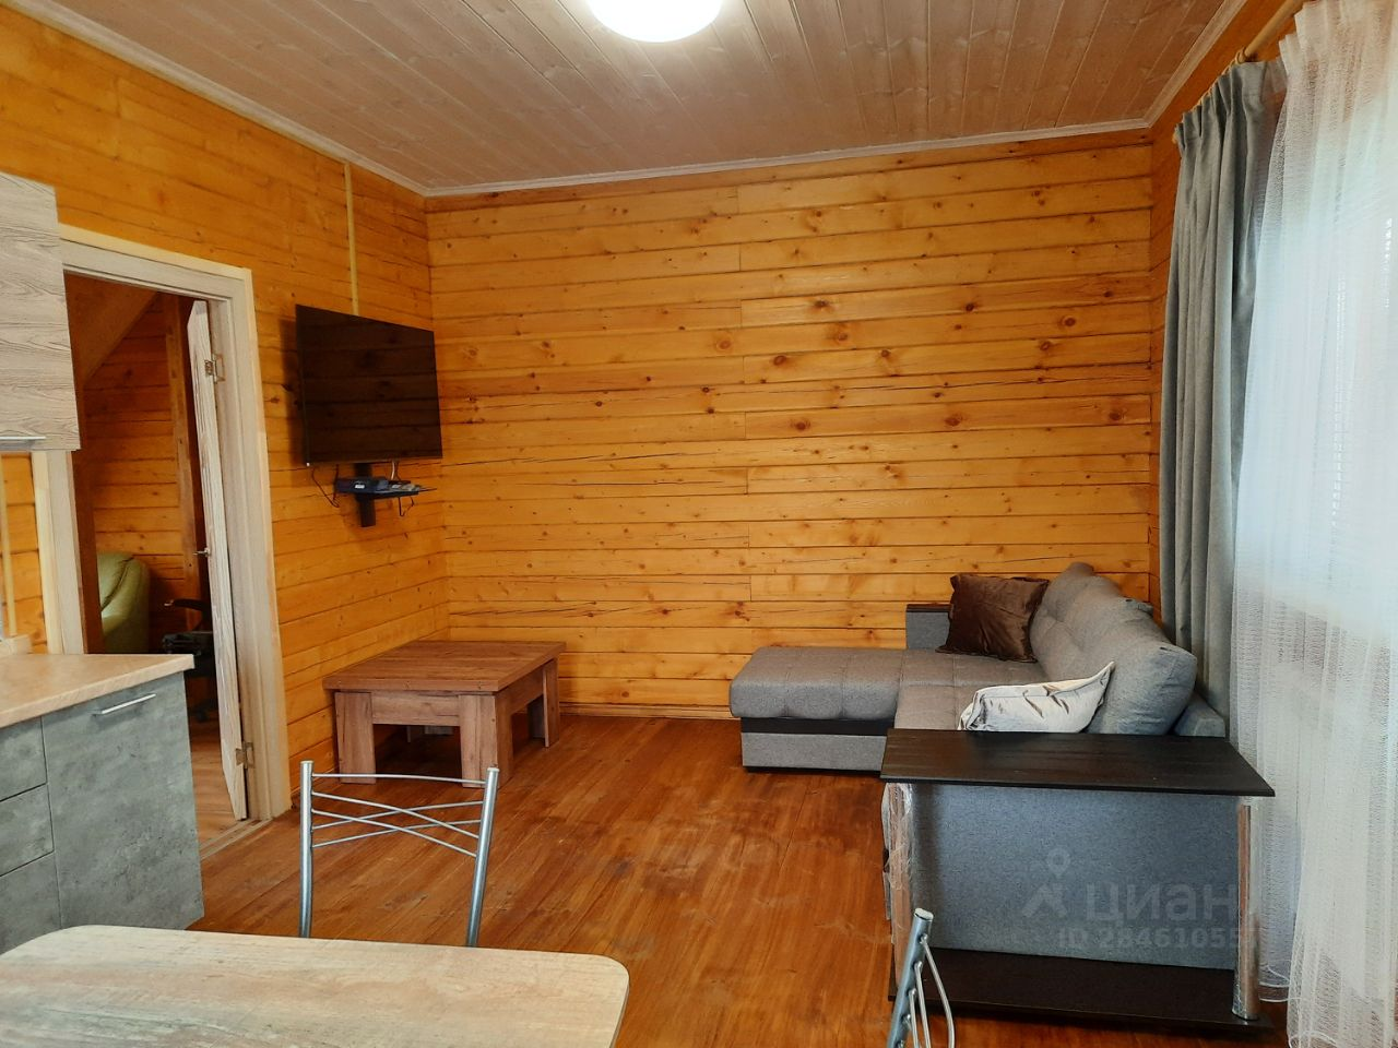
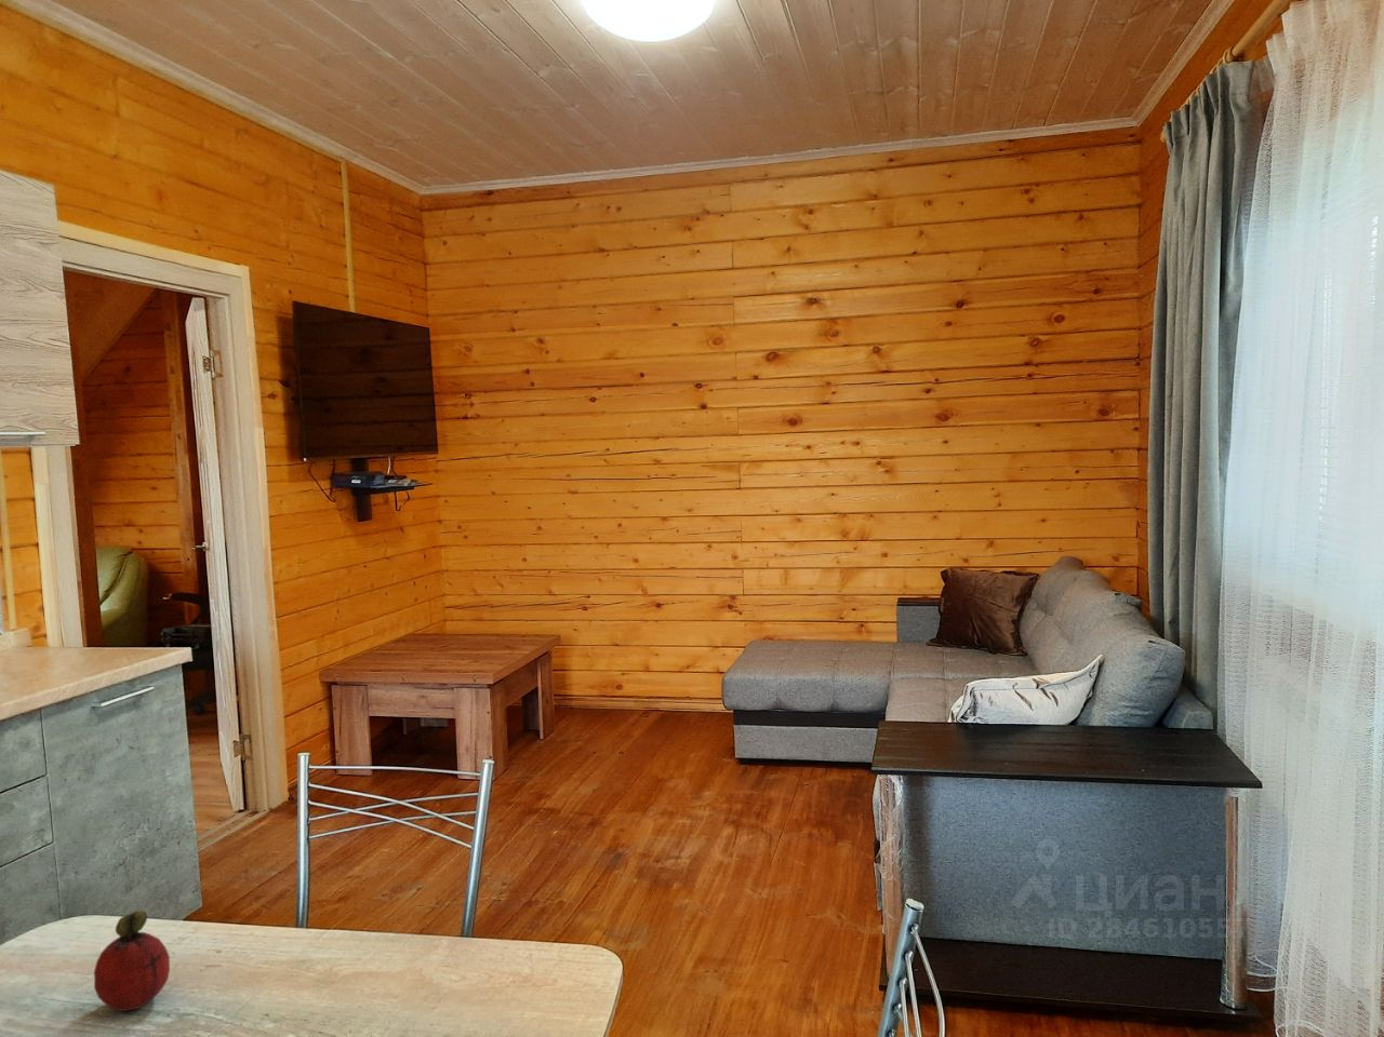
+ fruit [93,910,171,1012]
